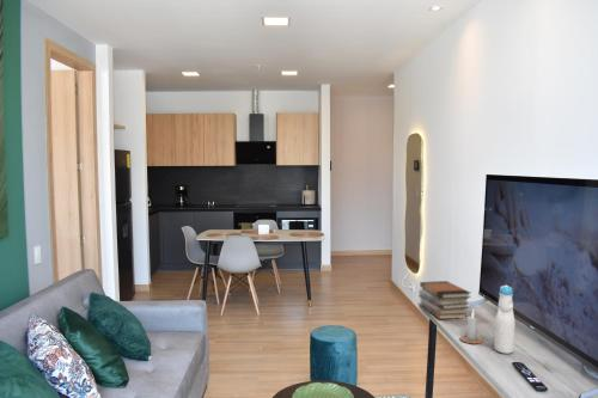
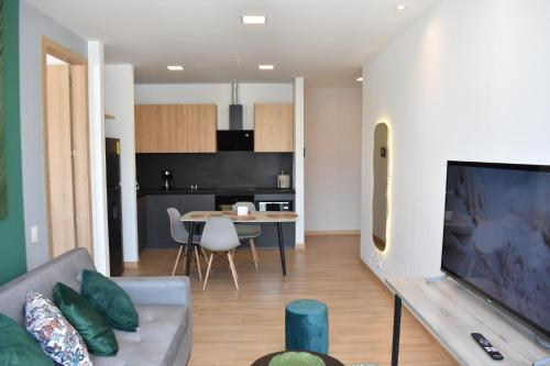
- book stack [417,280,472,320]
- bottle [494,284,517,355]
- candle [459,308,484,345]
